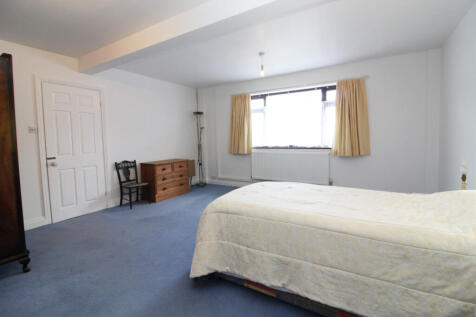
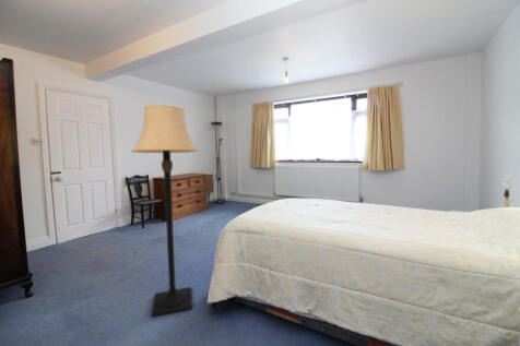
+ lamp [130,104,200,318]
